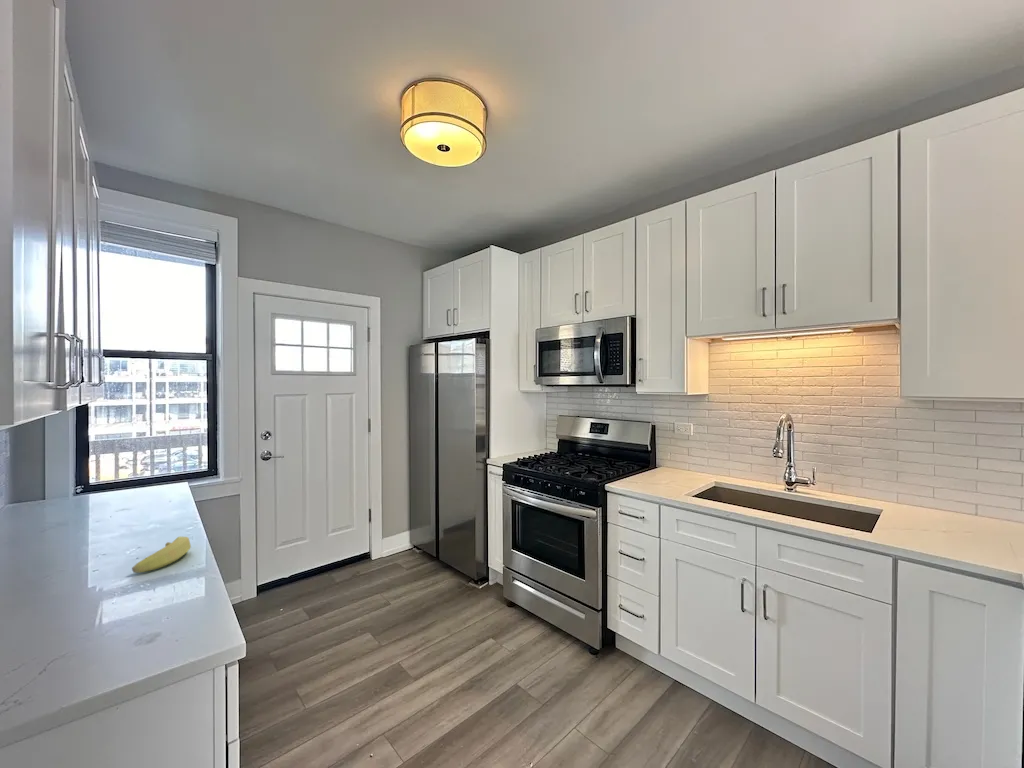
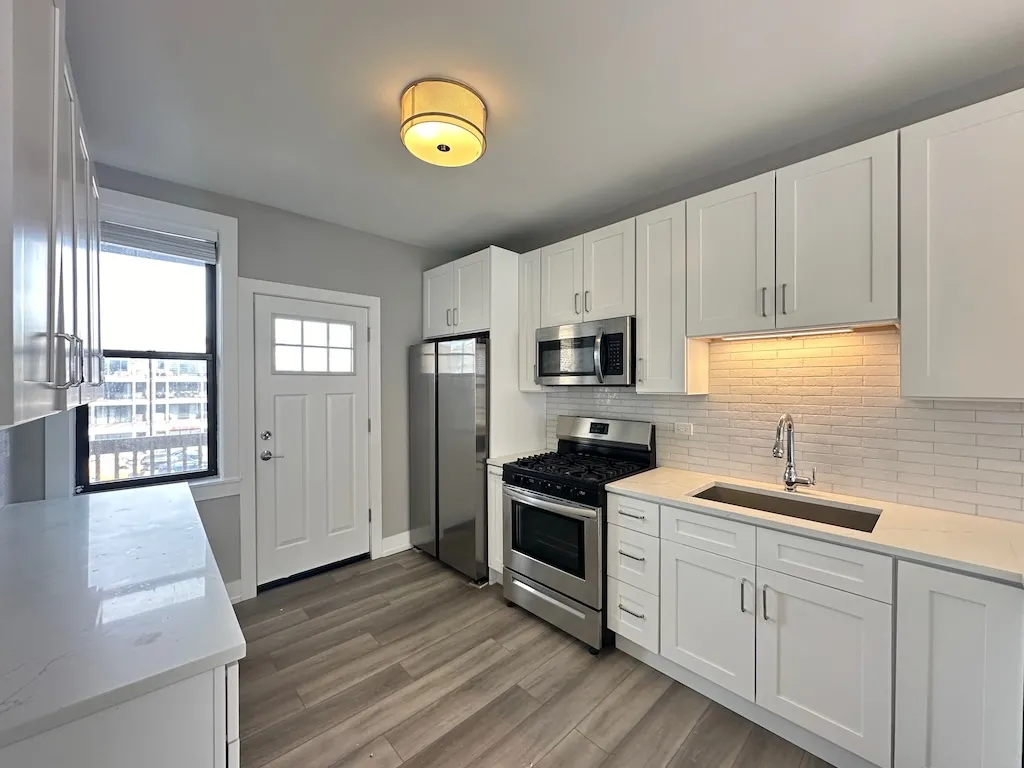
- banana [131,536,192,574]
